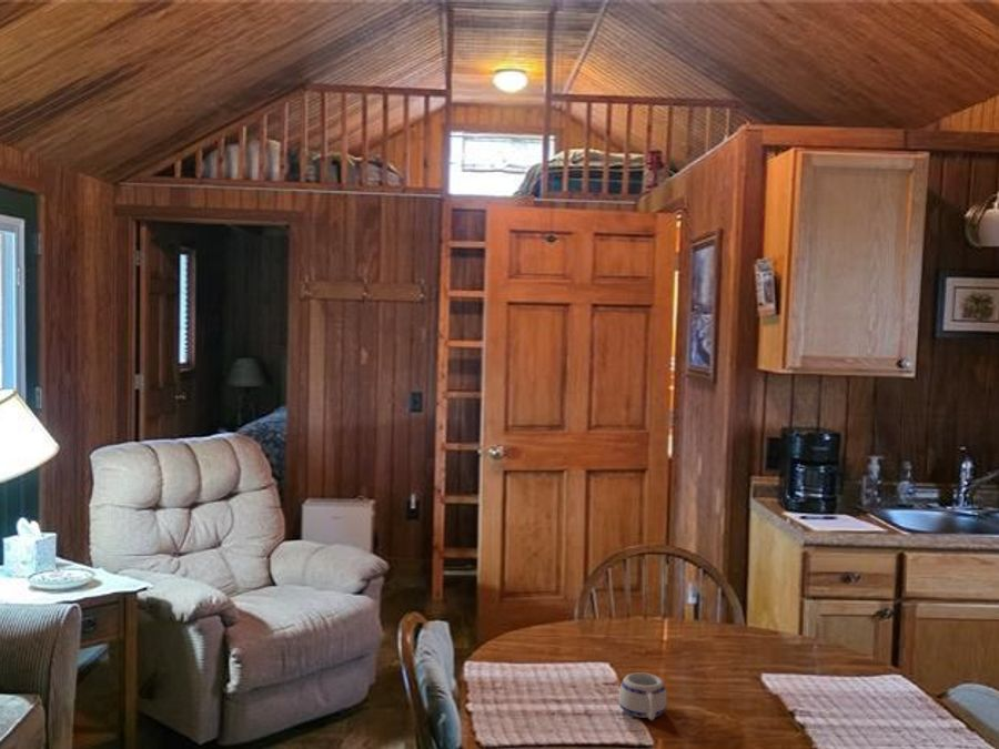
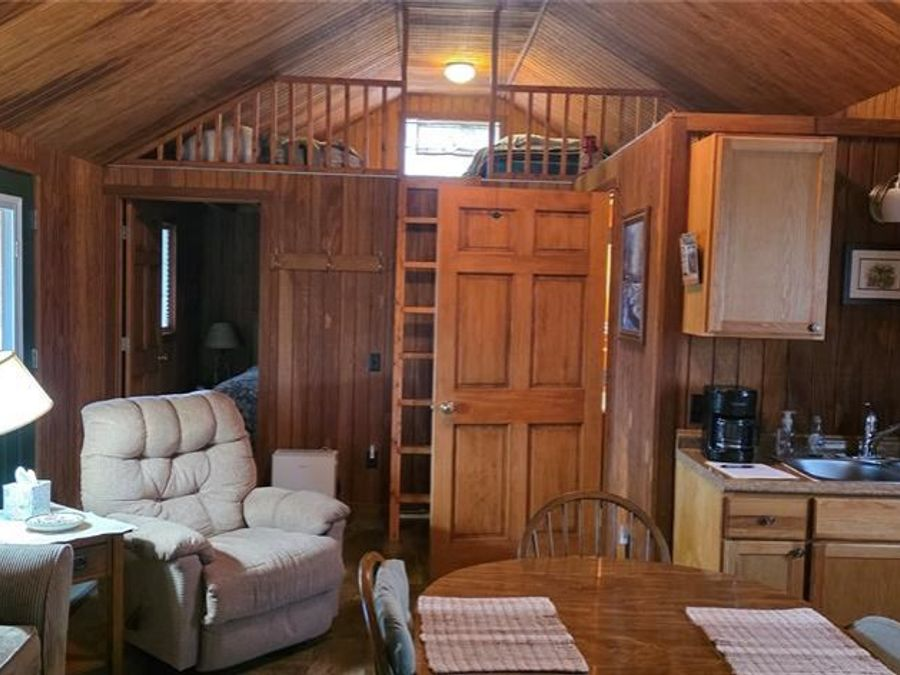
- mug [618,671,668,721]
